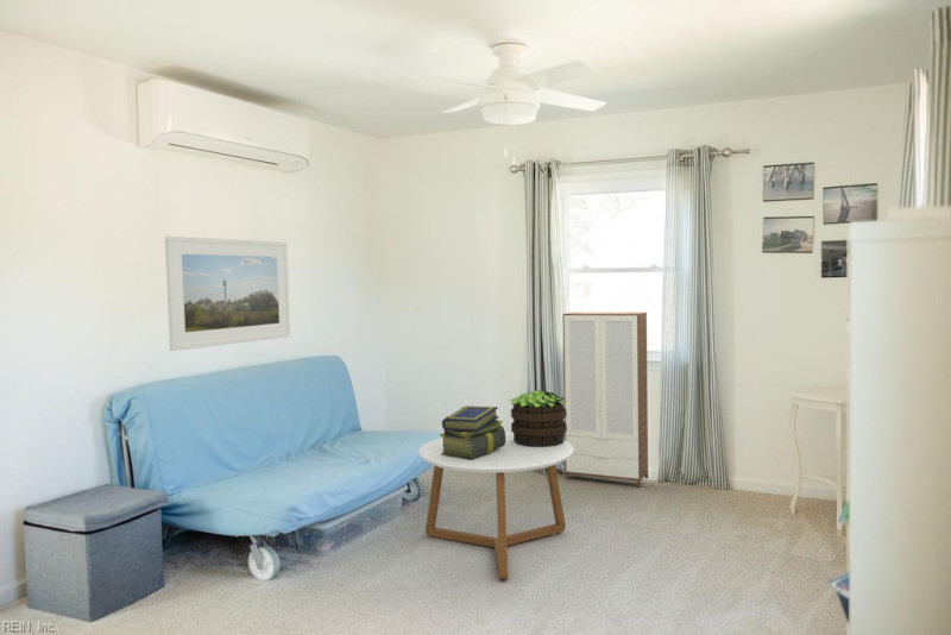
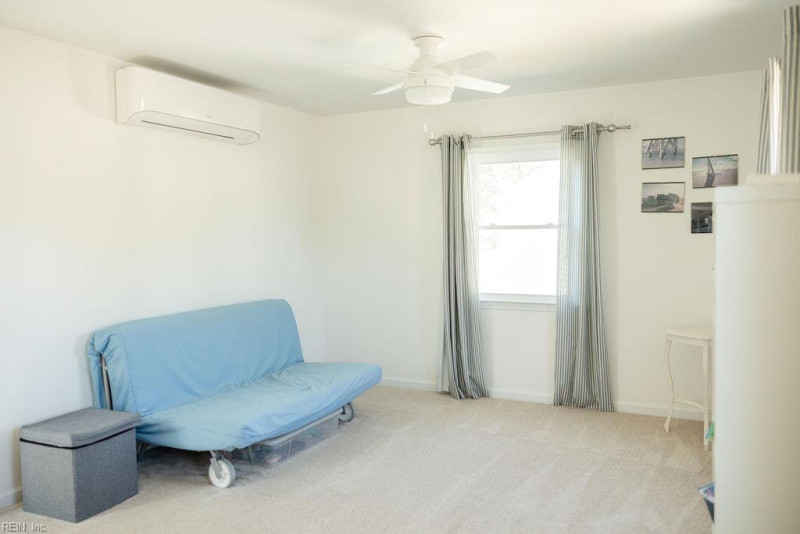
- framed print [164,235,291,352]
- potted plant [509,390,567,447]
- coffee table [417,430,574,580]
- stack of books [439,404,506,460]
- cabinet [561,312,649,488]
